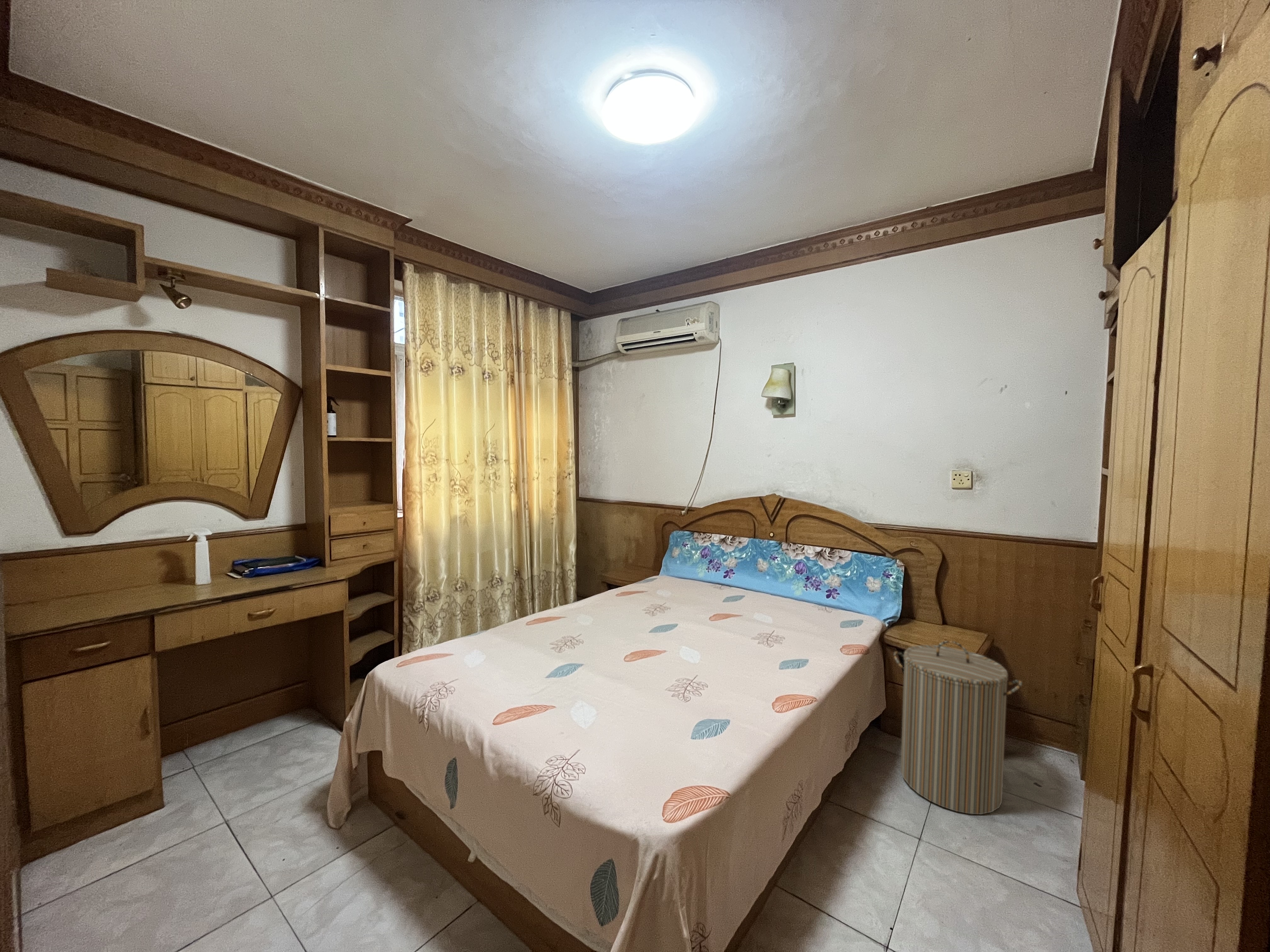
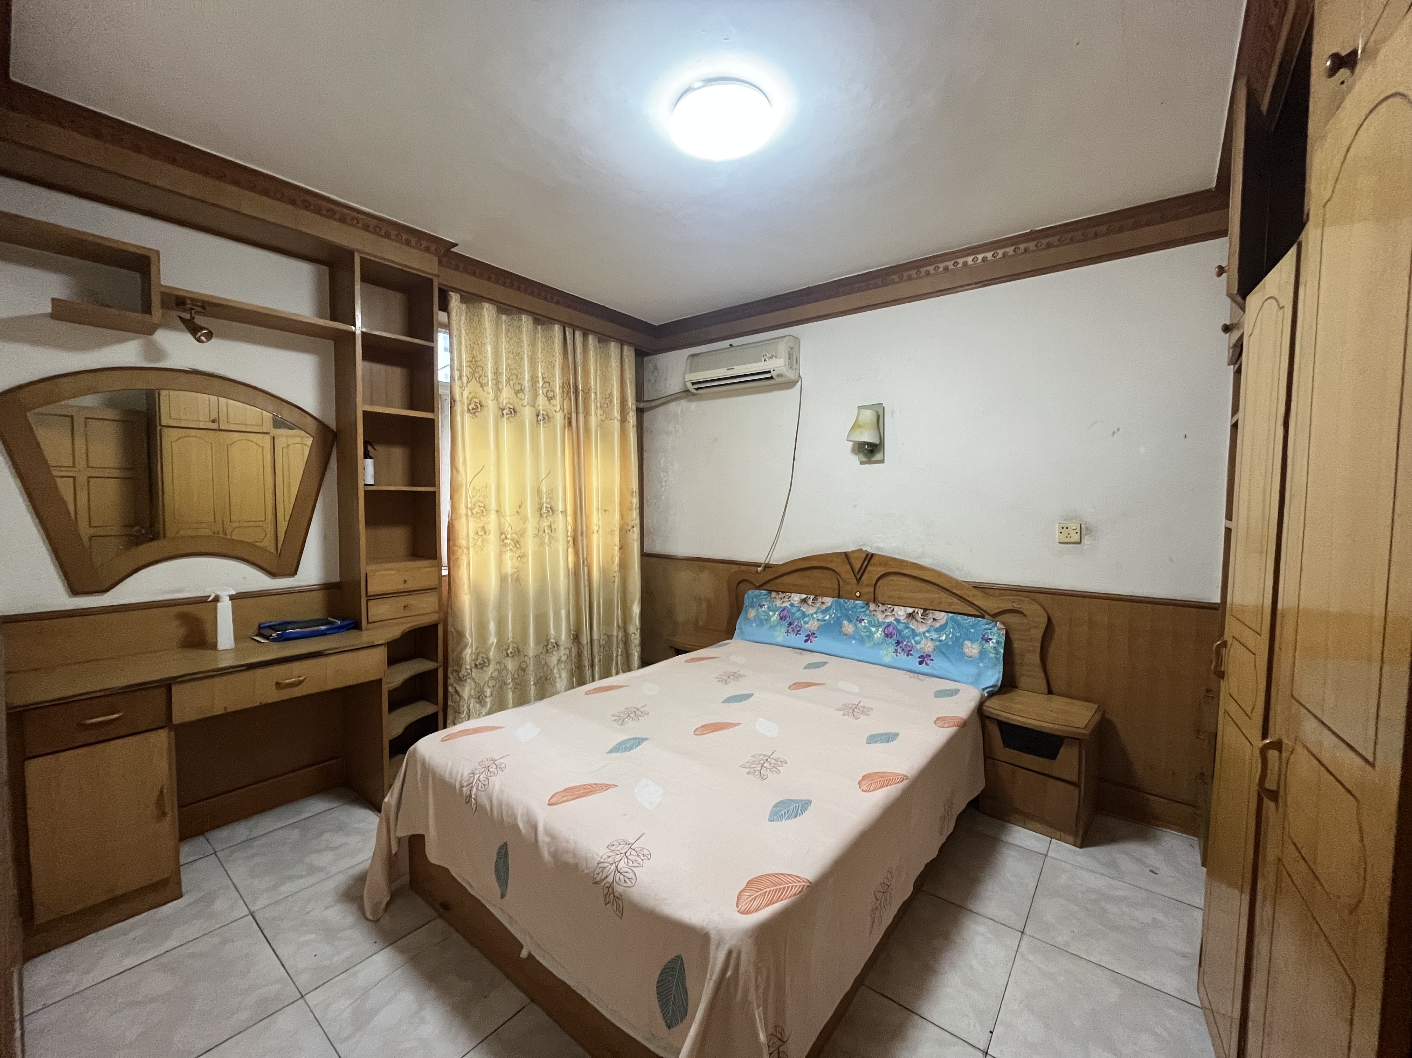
- laundry hamper [893,640,1023,815]
